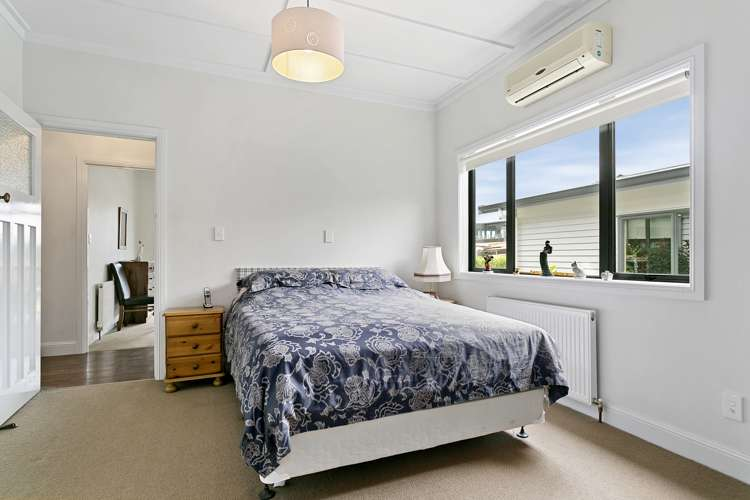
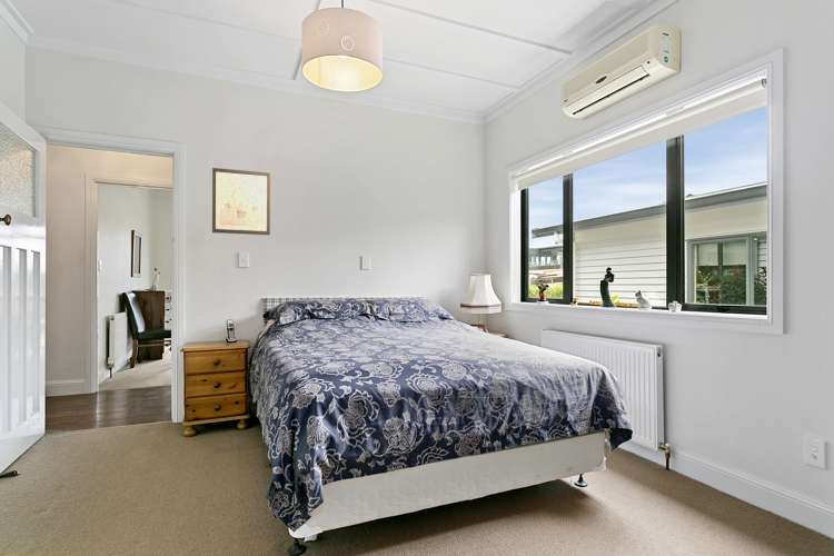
+ wall art [211,167,271,236]
